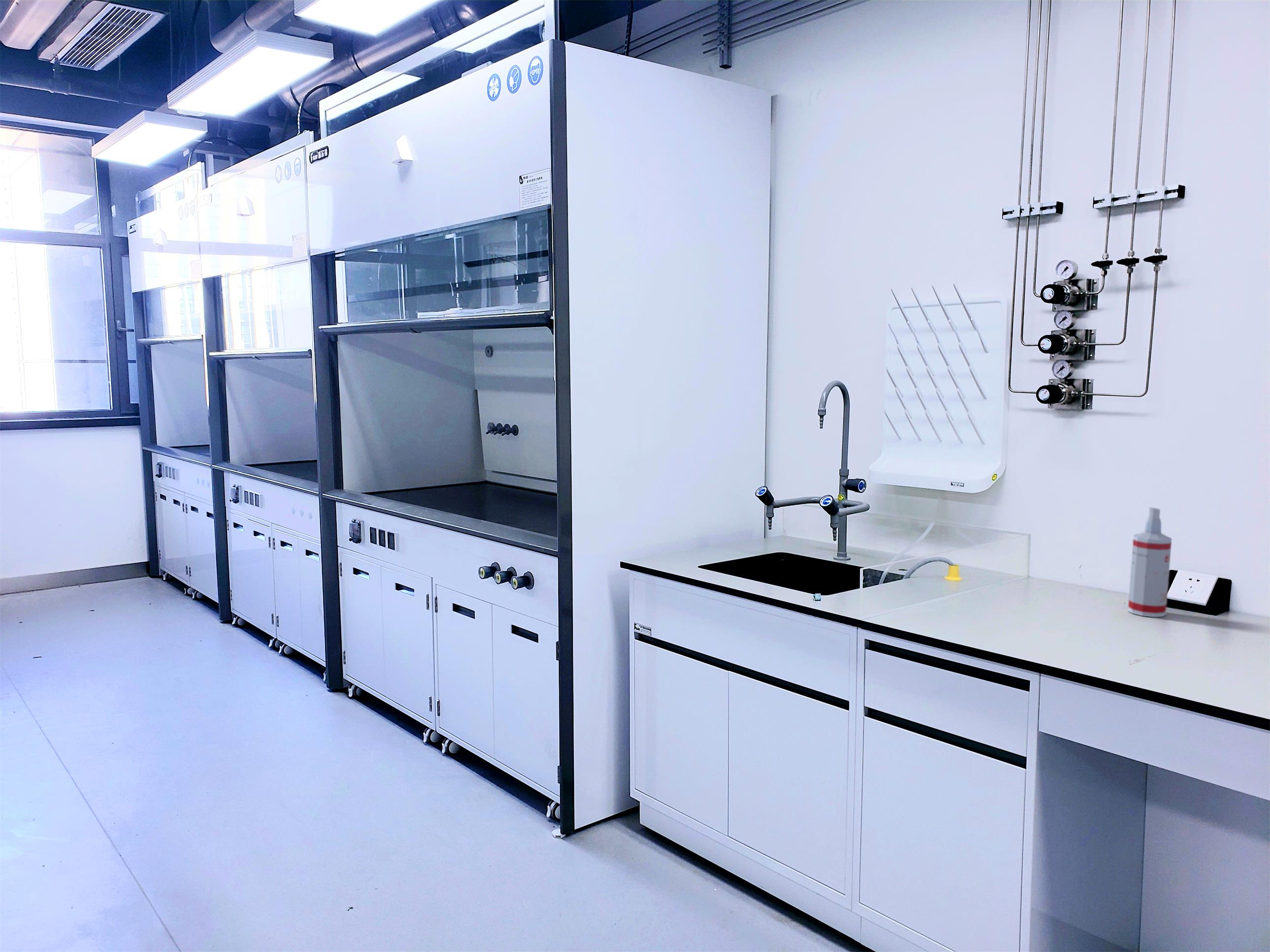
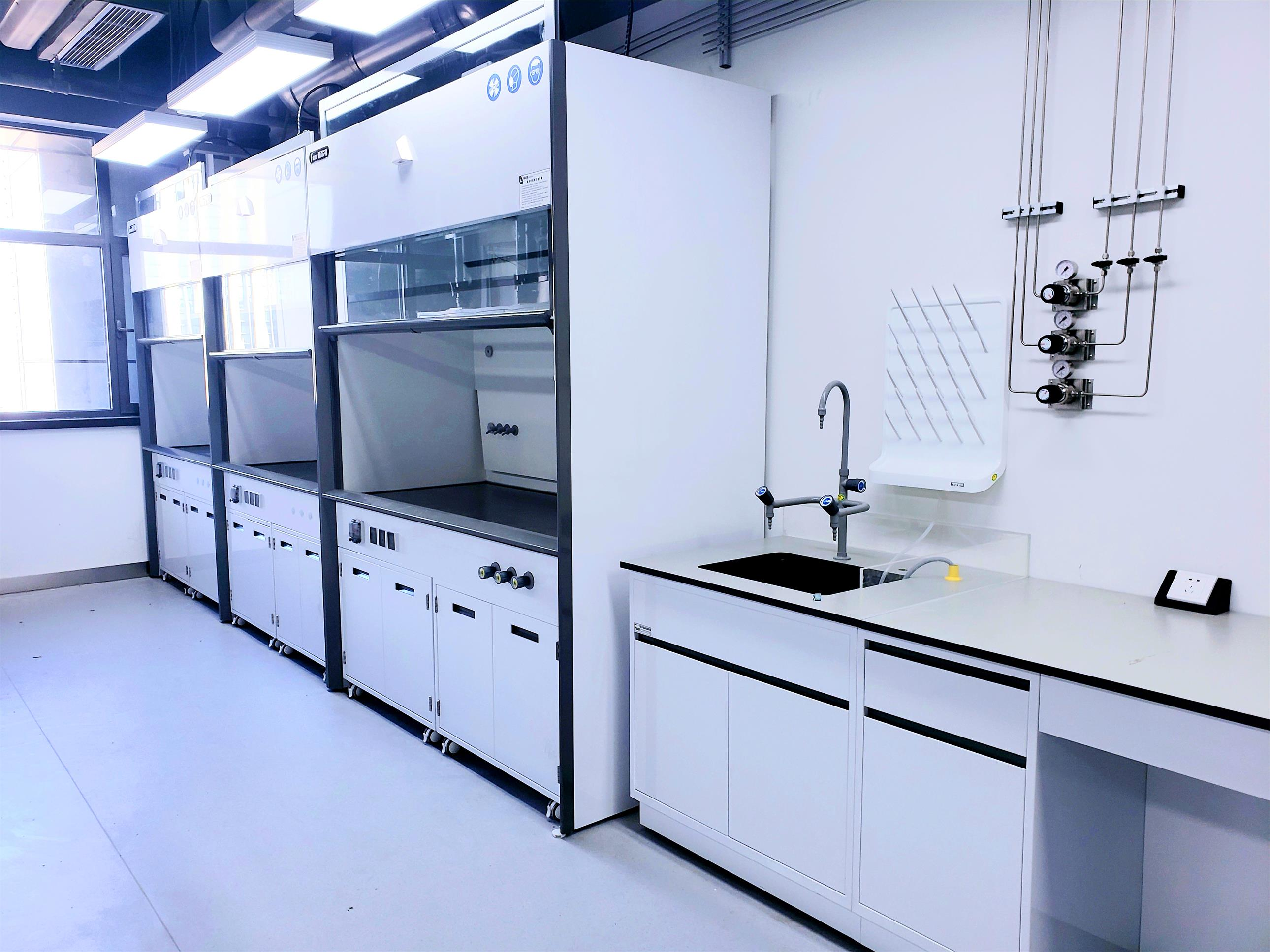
- spray bottle [1127,507,1173,617]
